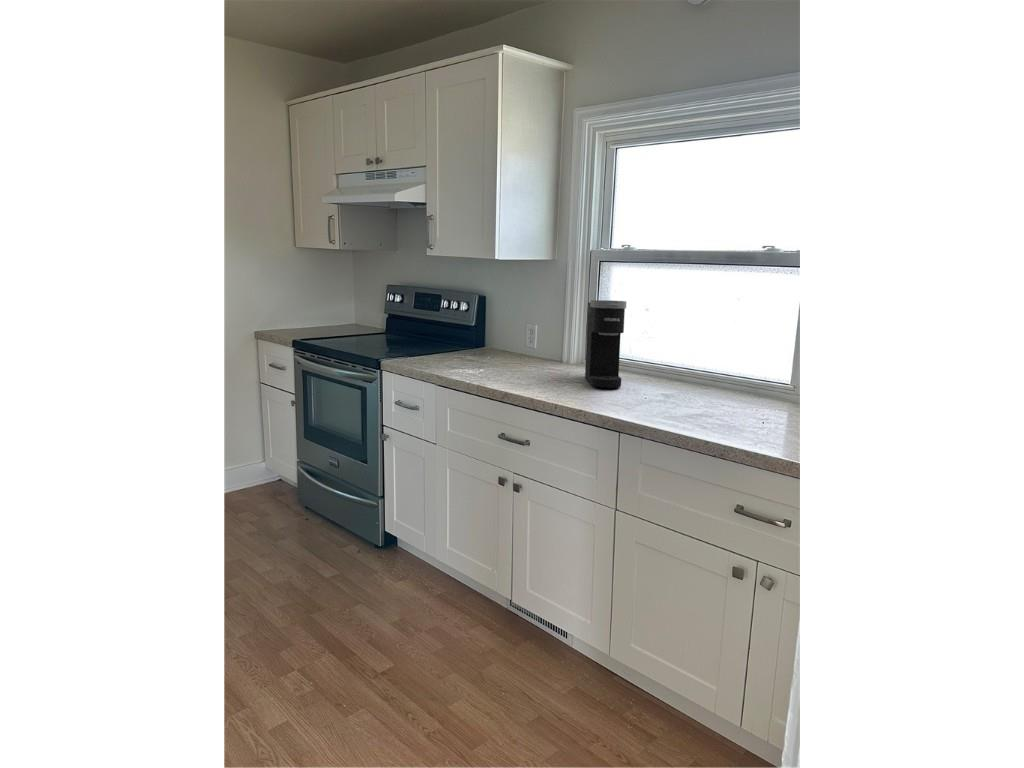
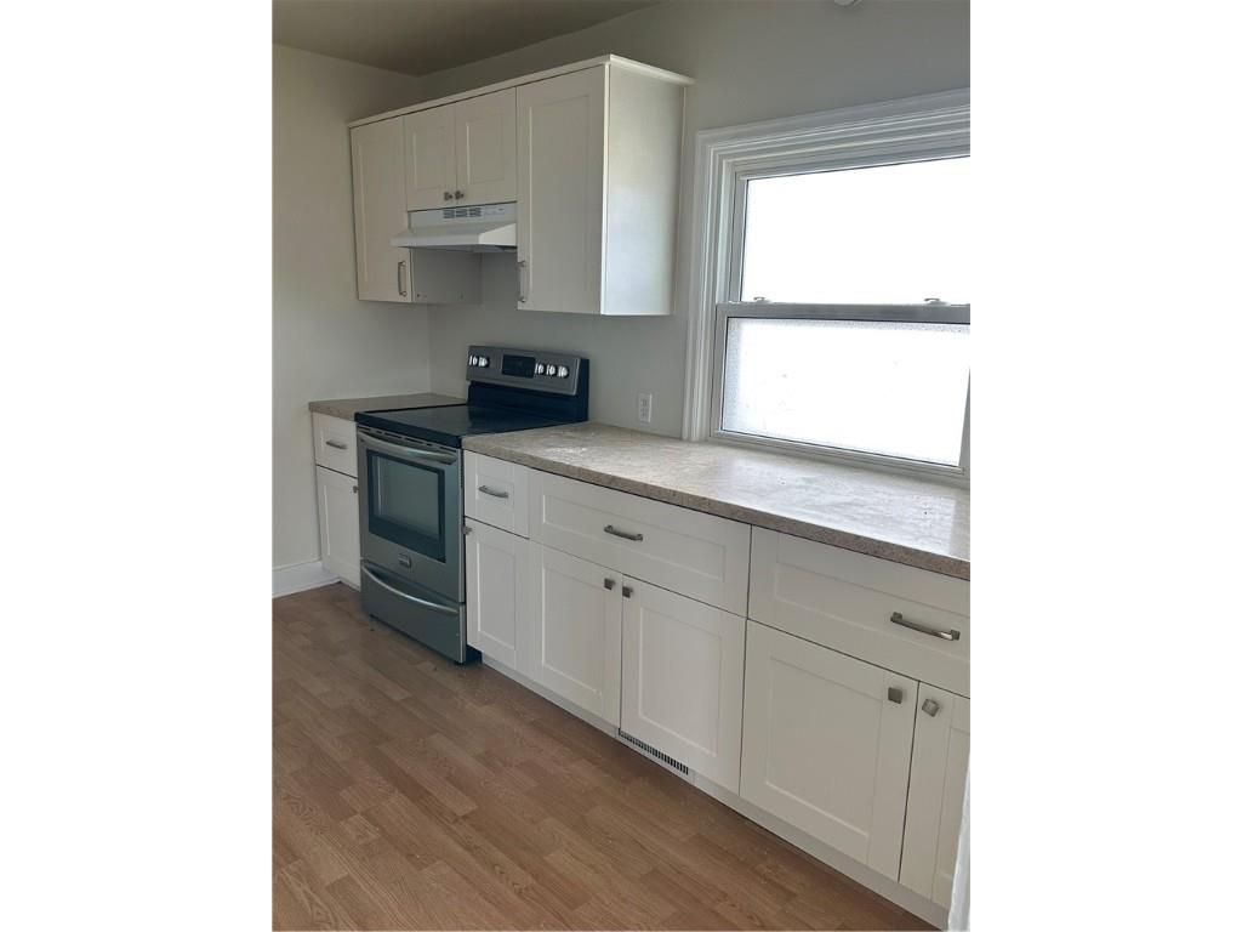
- coffee maker [584,299,627,389]
